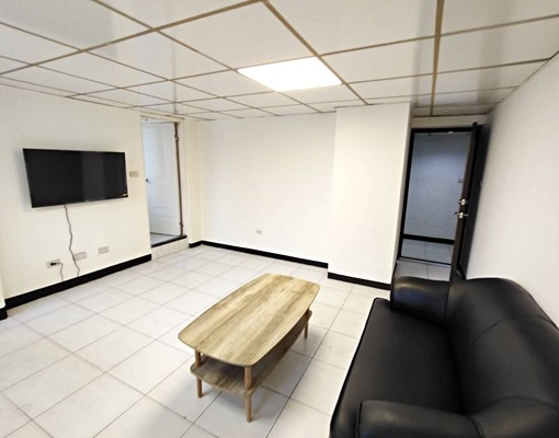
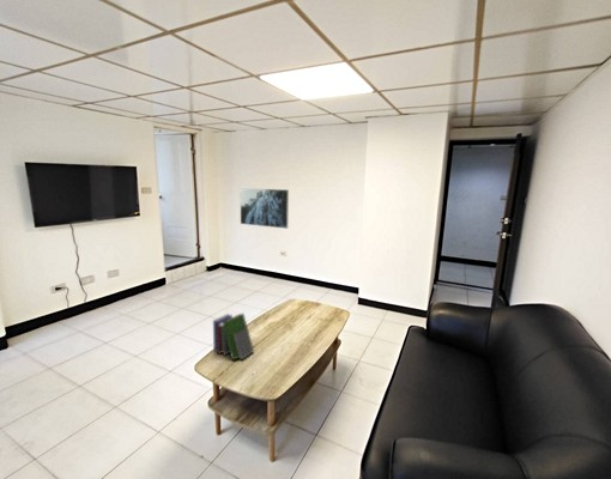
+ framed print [240,187,290,230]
+ book [212,313,255,360]
